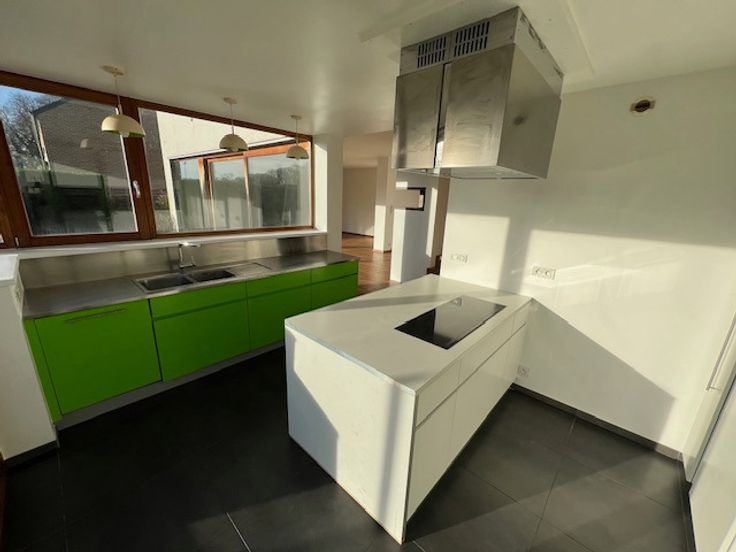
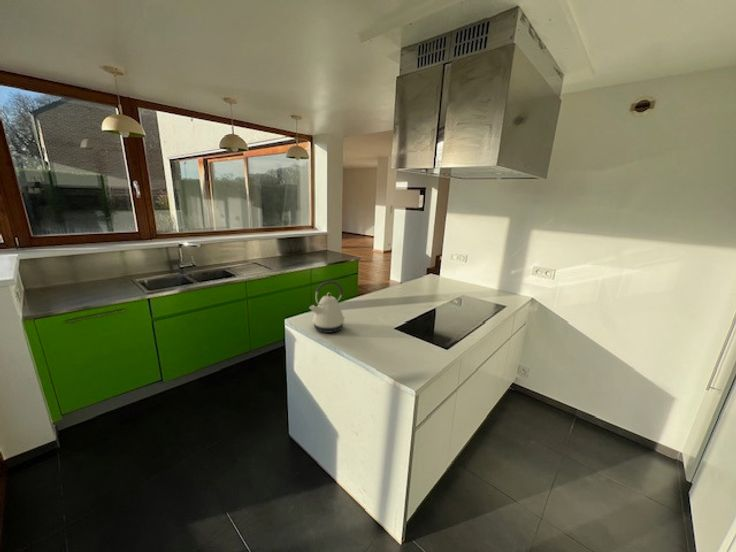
+ kettle [309,280,346,334]
